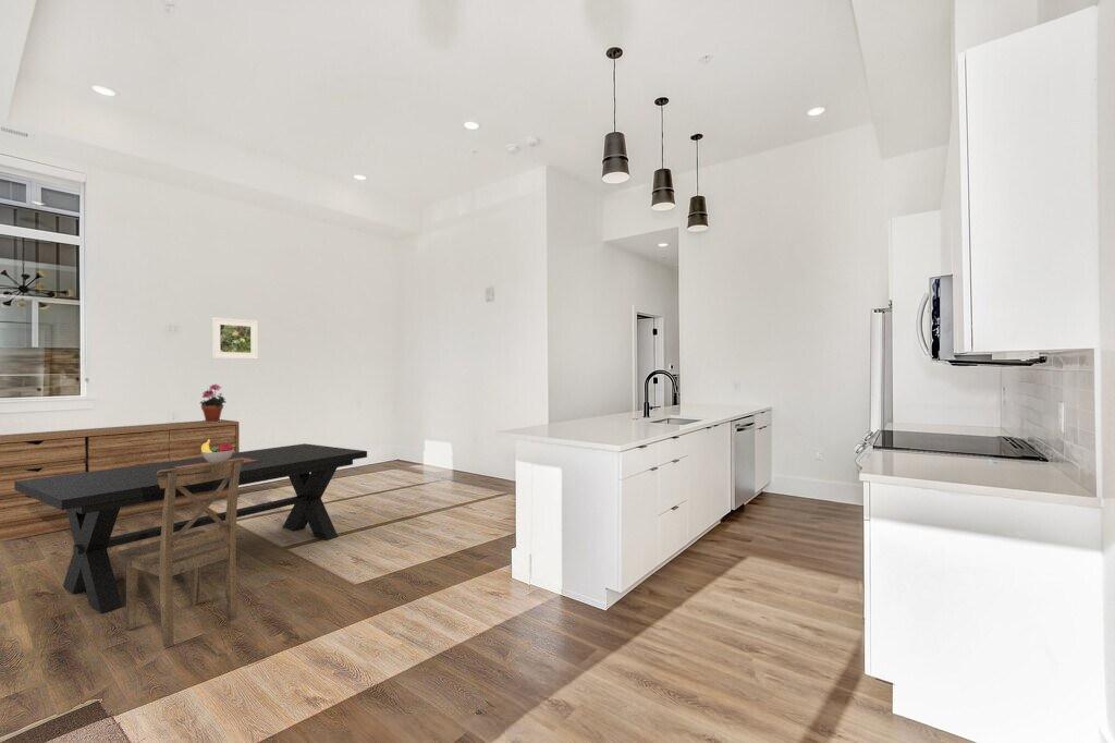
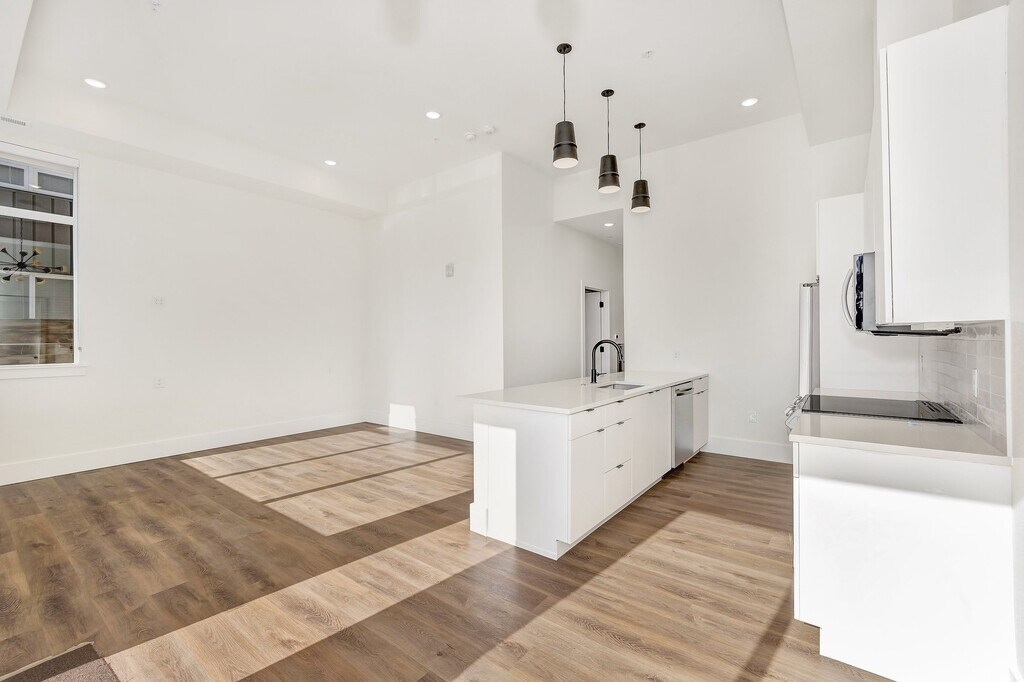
- sideboard [0,418,241,543]
- dining chair [117,459,244,649]
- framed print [211,316,259,361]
- potted plant [199,383,228,423]
- dining table [14,438,368,614]
